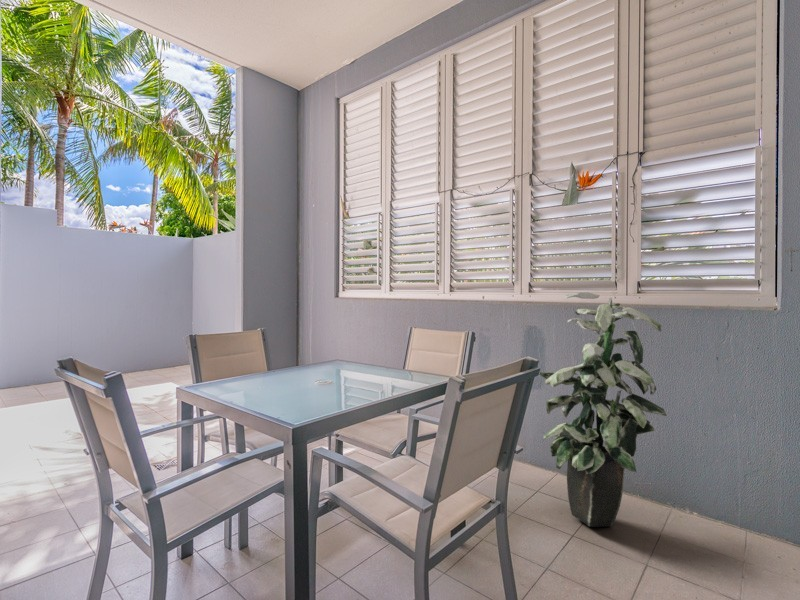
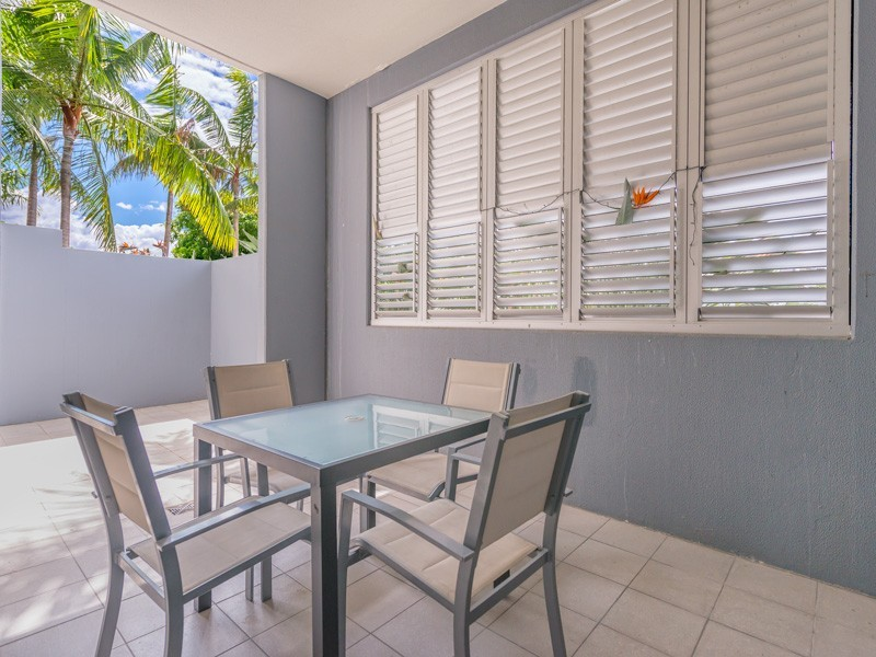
- indoor plant [538,291,668,528]
